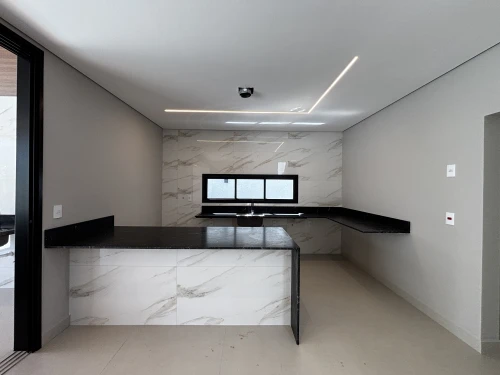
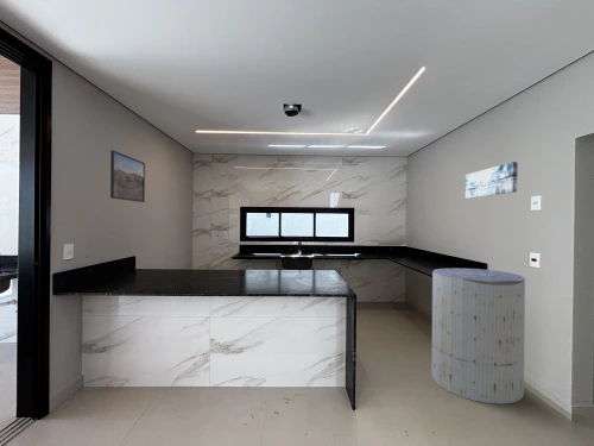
+ wall art [465,161,519,200]
+ trash can [430,268,526,406]
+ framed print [109,149,146,203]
